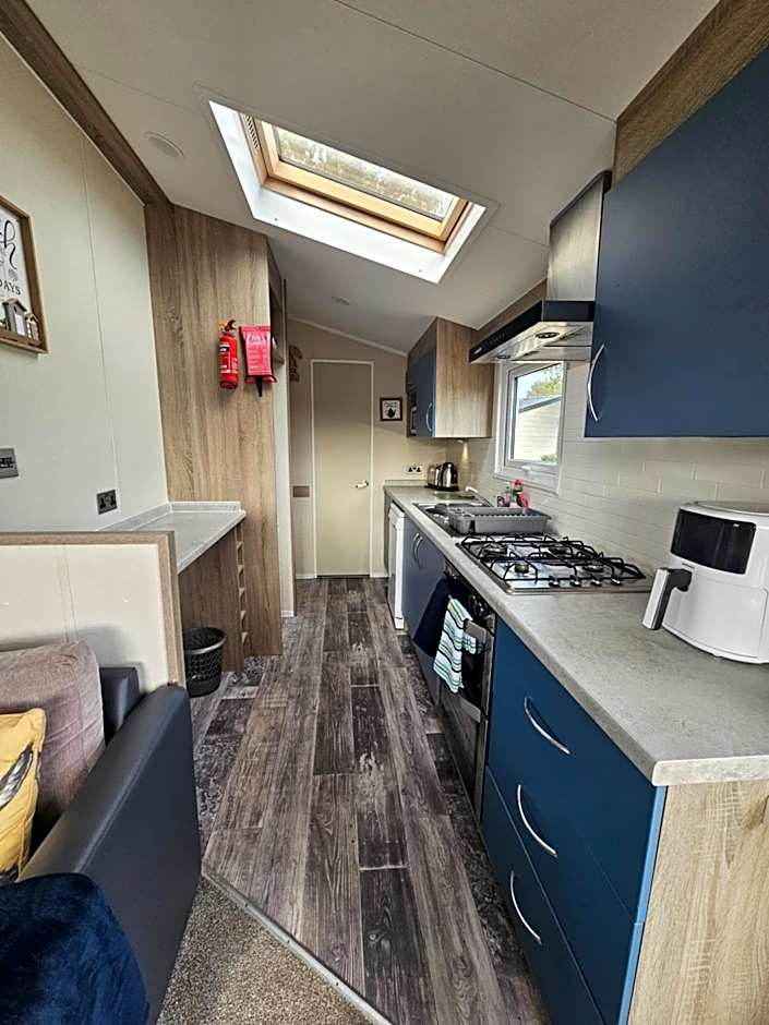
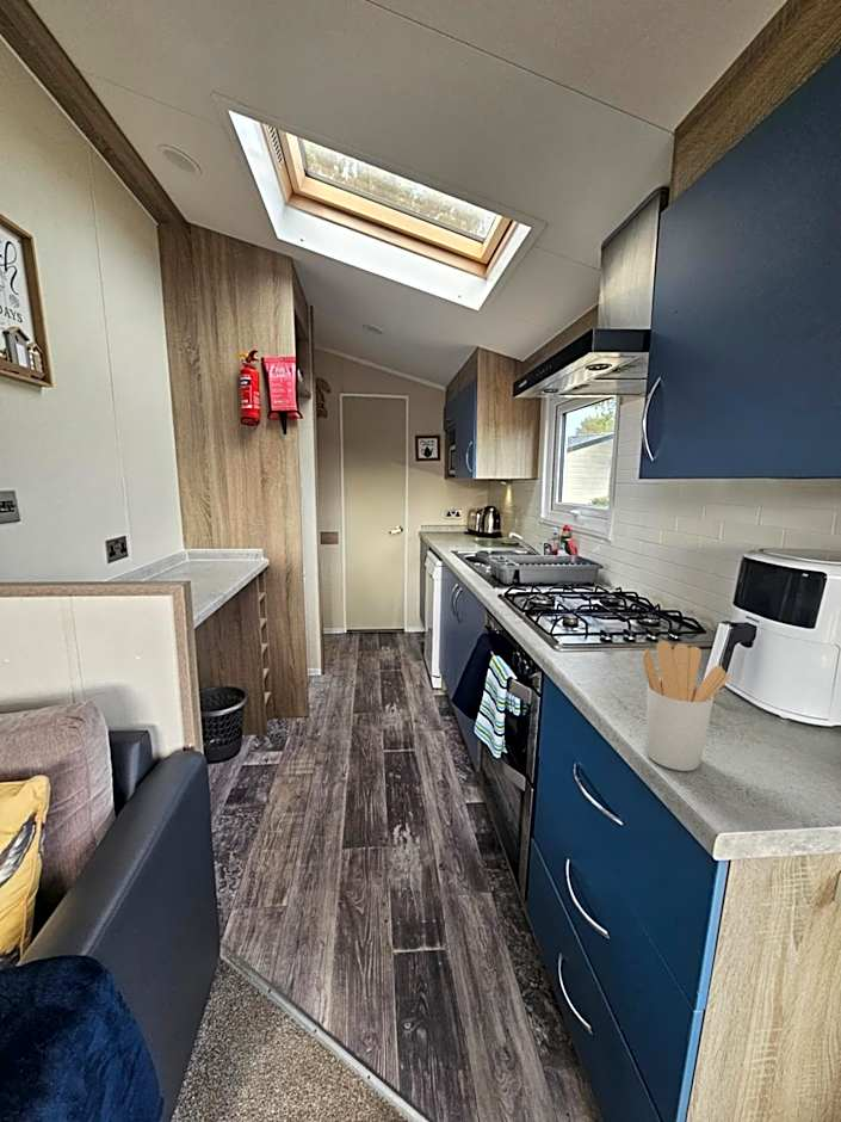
+ utensil holder [642,640,730,772]
